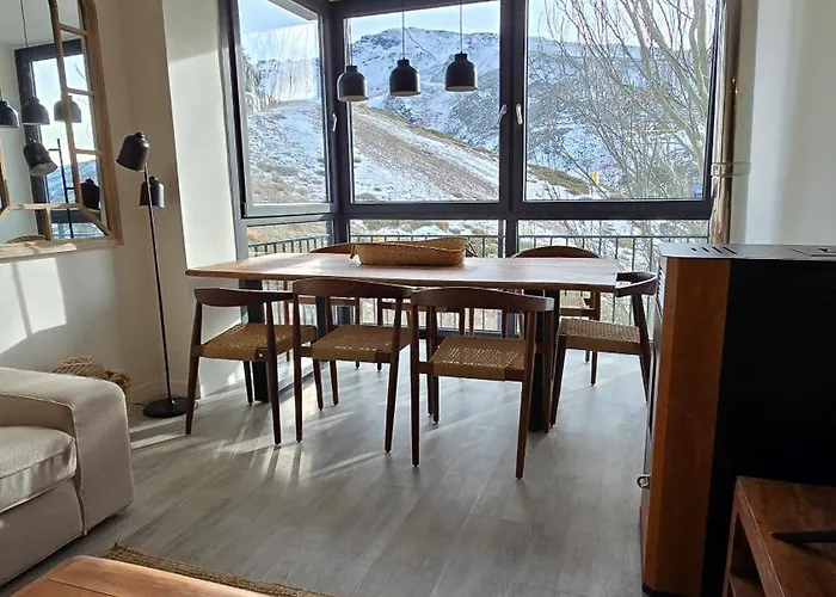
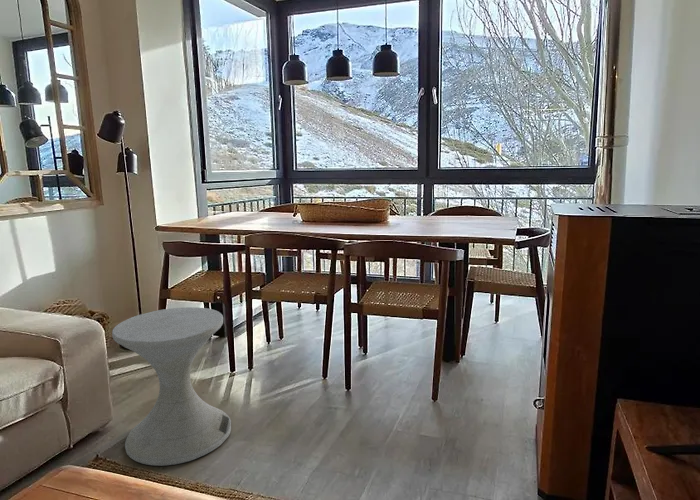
+ side table [111,306,232,467]
